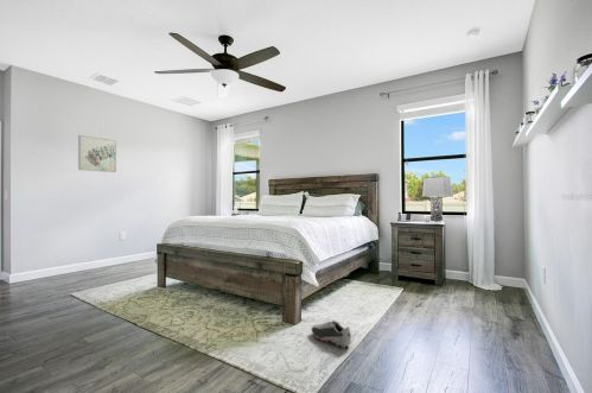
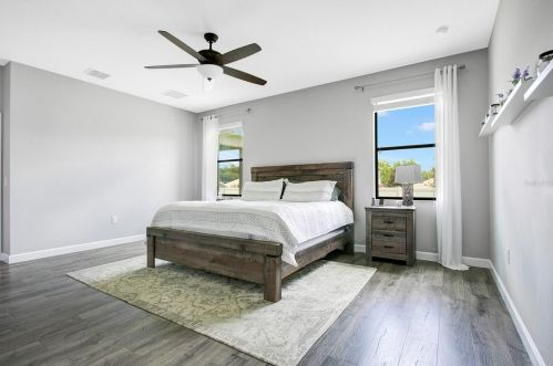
- shoe [311,319,352,349]
- wall art [77,134,117,173]
